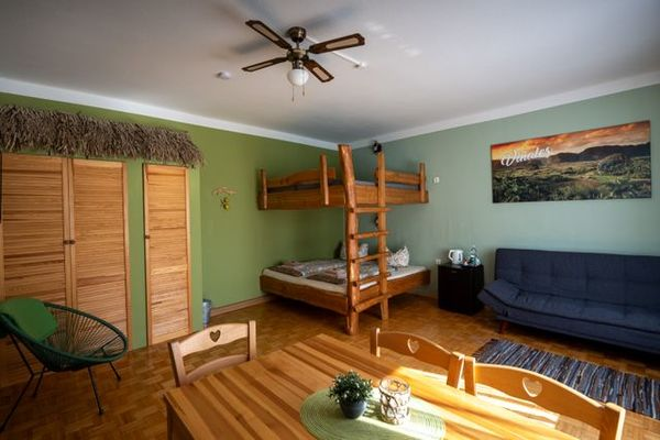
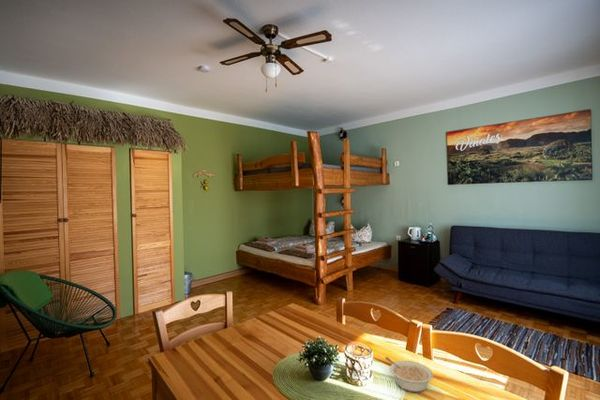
+ legume [384,356,434,393]
